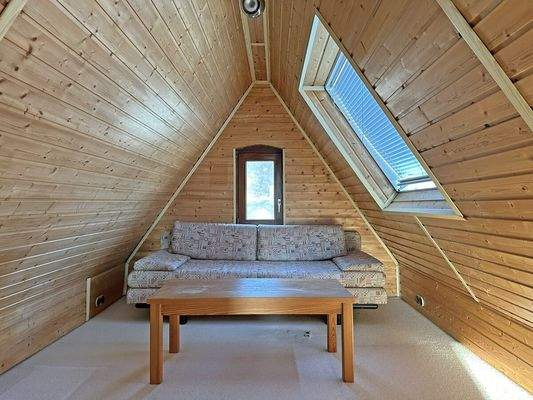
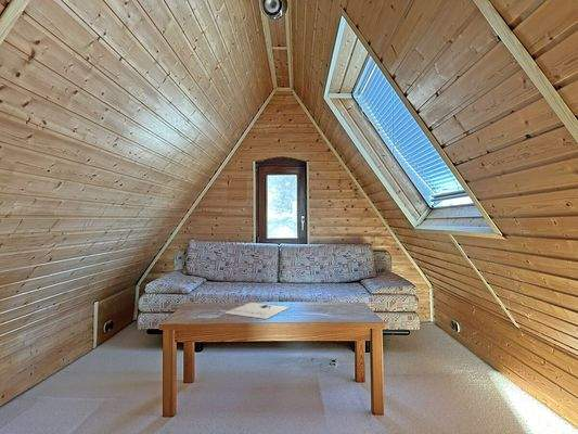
+ board game [221,298,291,320]
